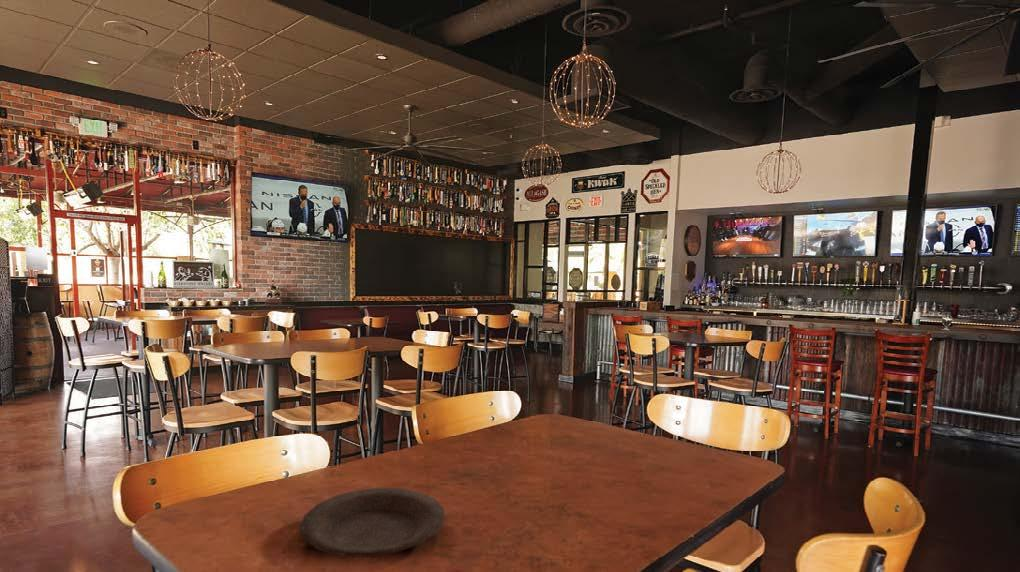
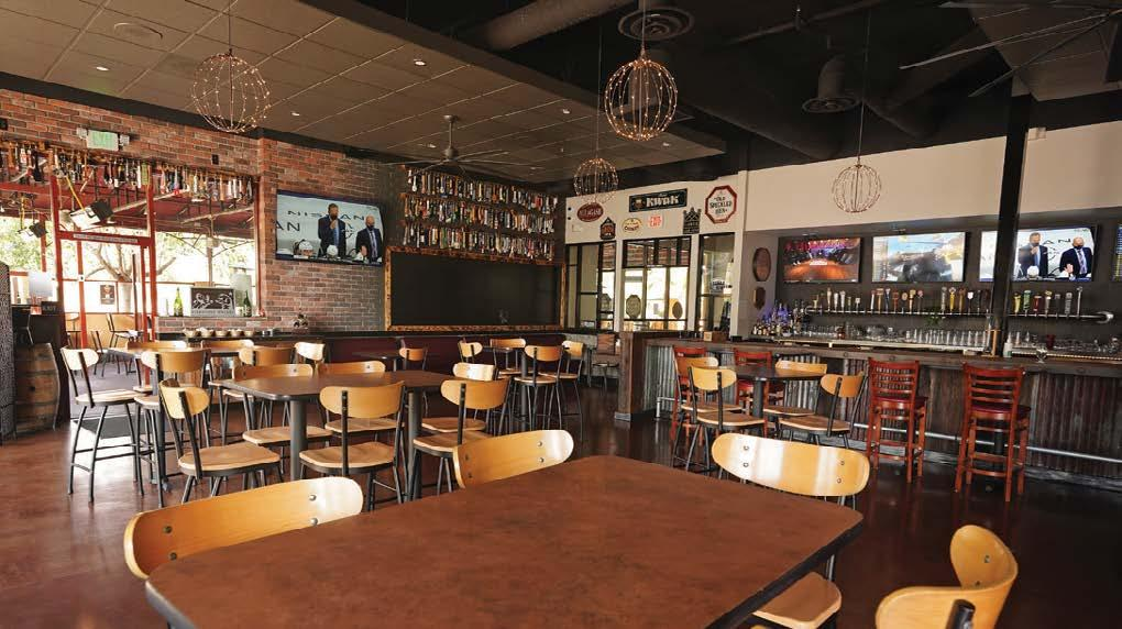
- plate [298,487,446,558]
